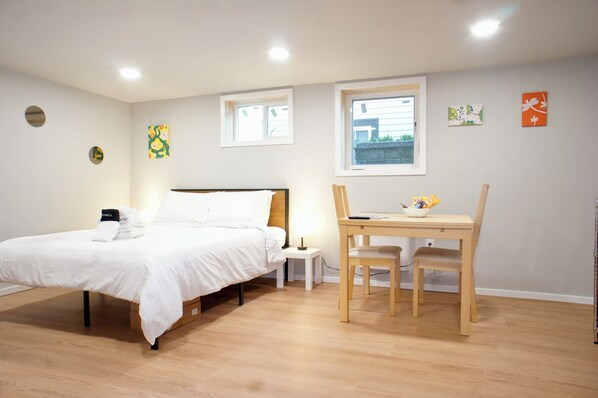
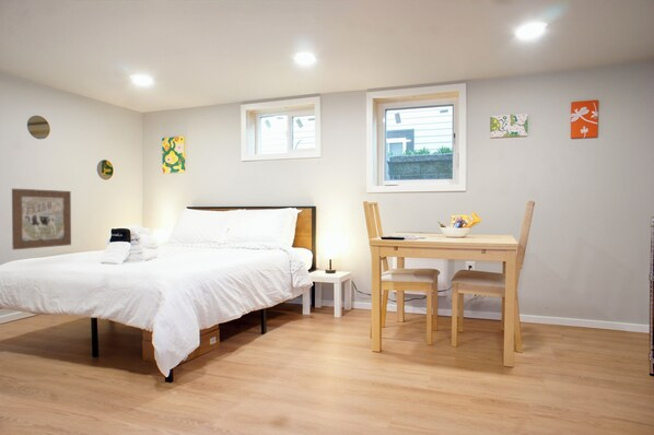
+ wall art [11,188,72,250]
